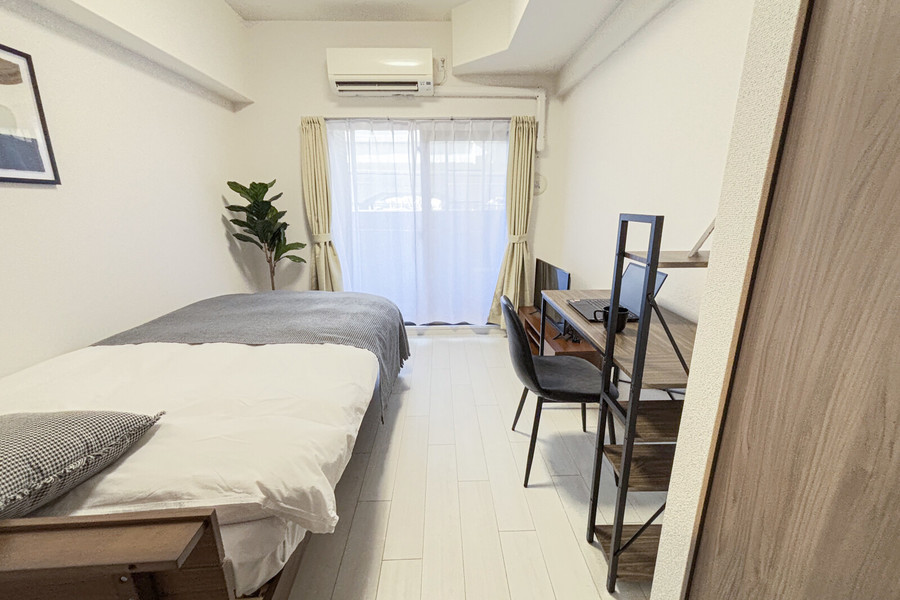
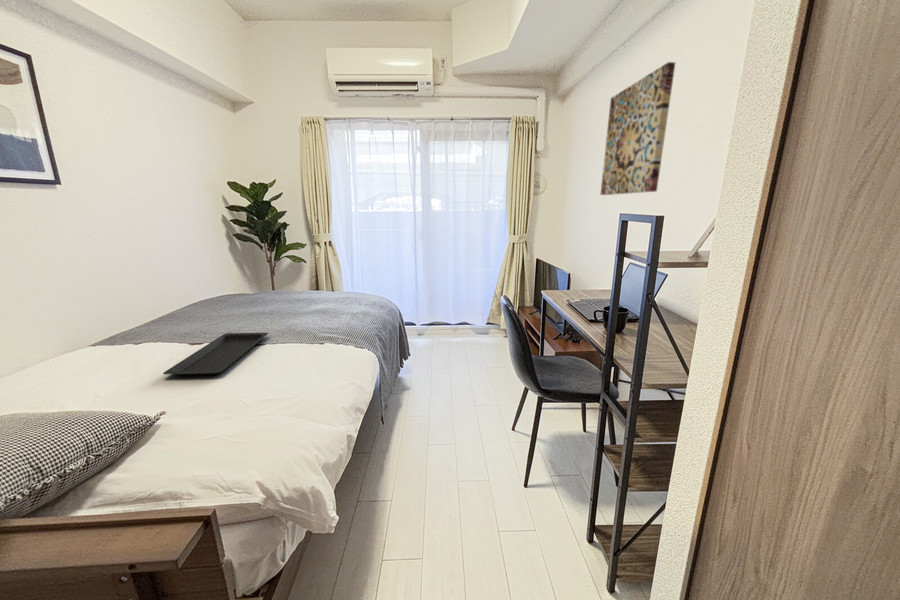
+ serving tray [162,332,269,377]
+ wall art [599,61,677,196]
